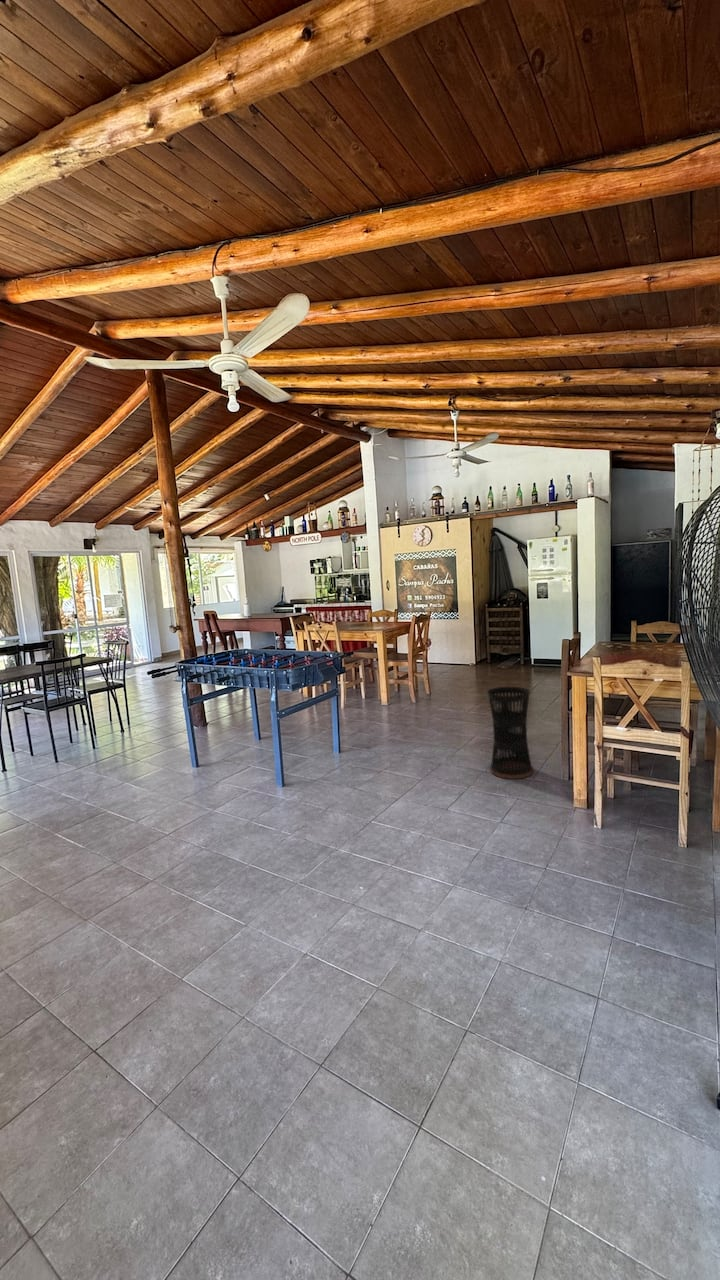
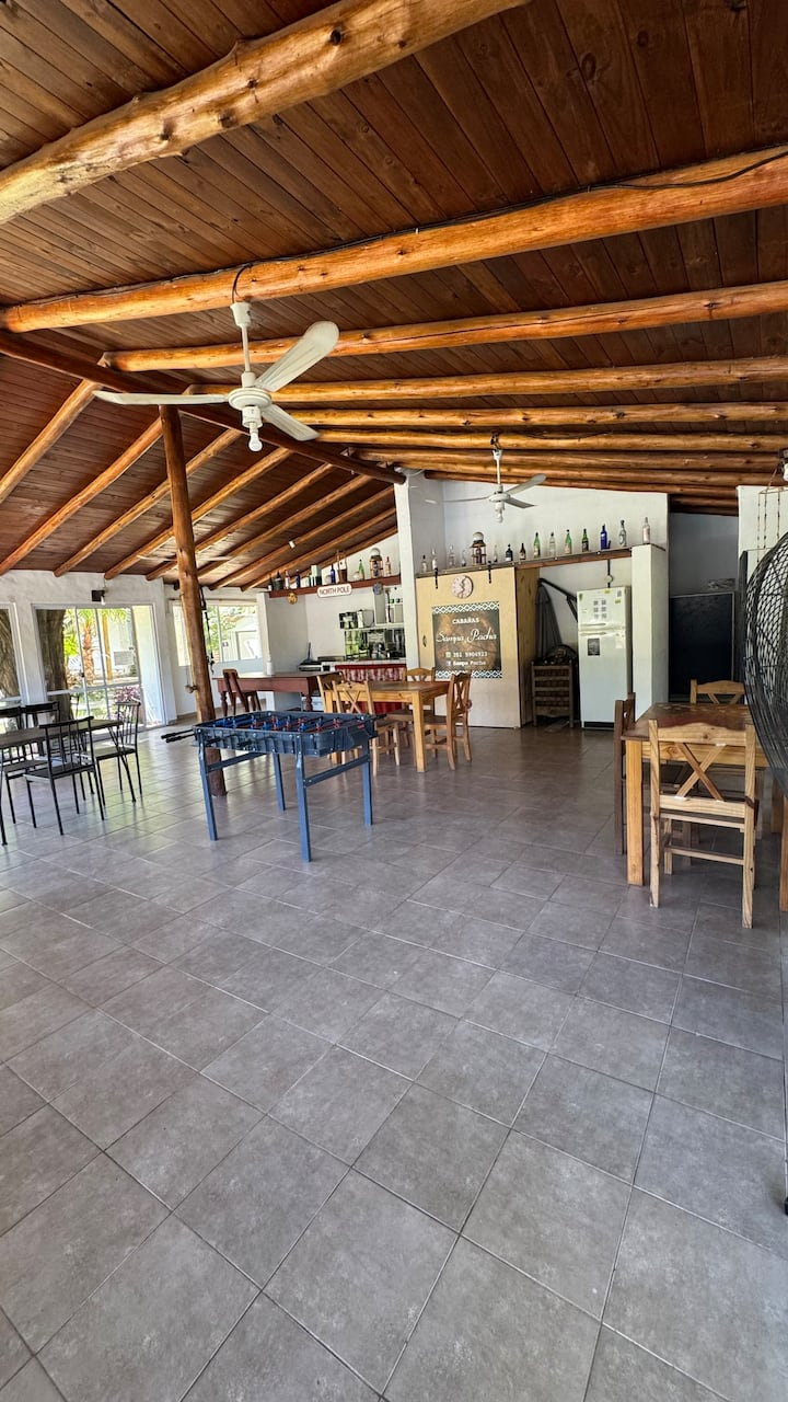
- umbrella stand [487,686,534,780]
